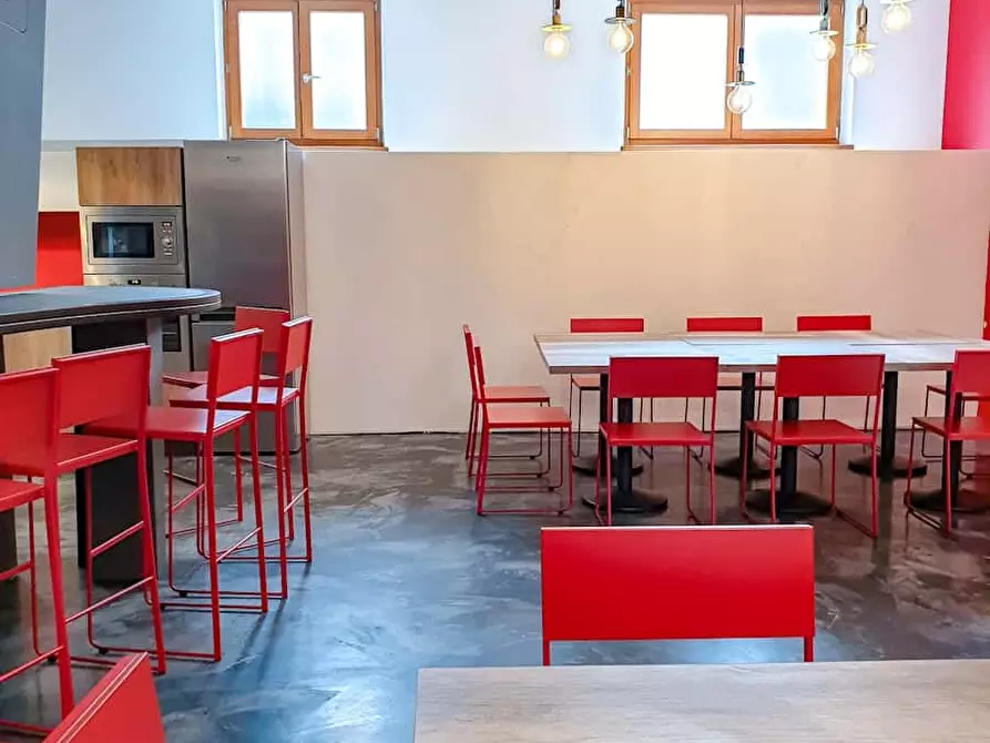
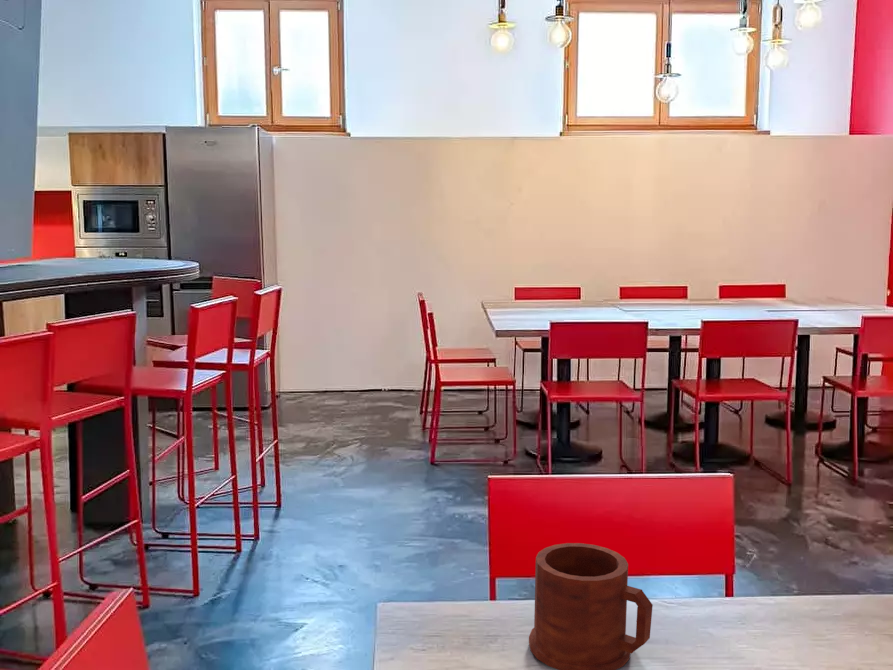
+ mug [528,542,654,670]
